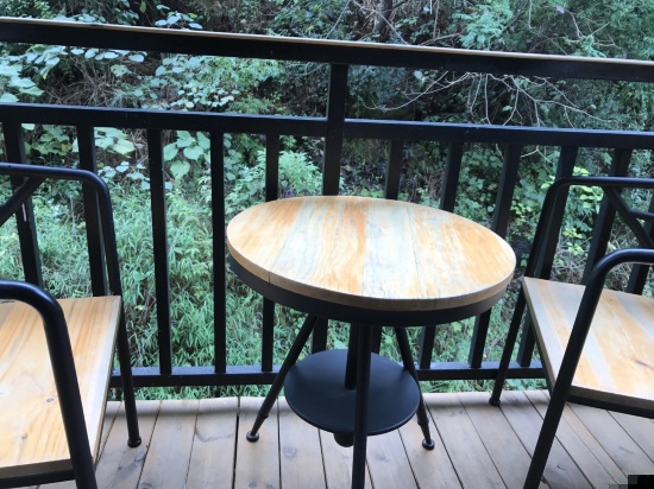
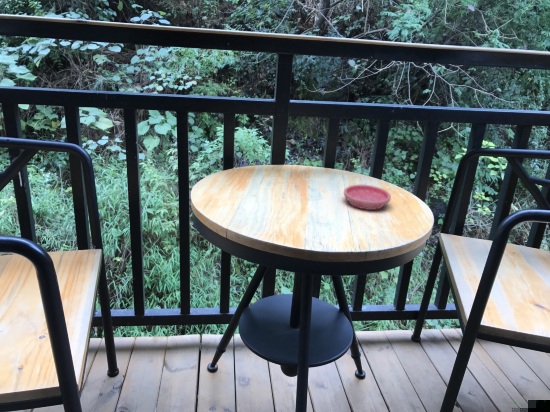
+ saucer [343,184,392,211]
